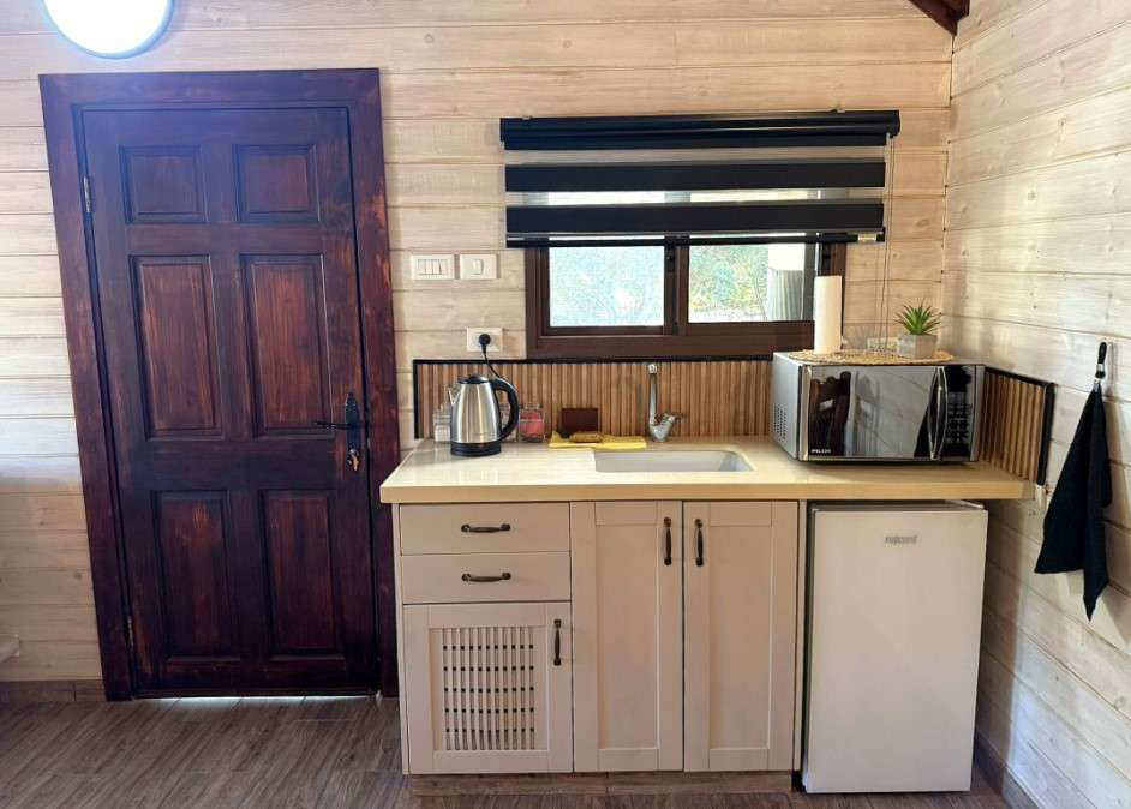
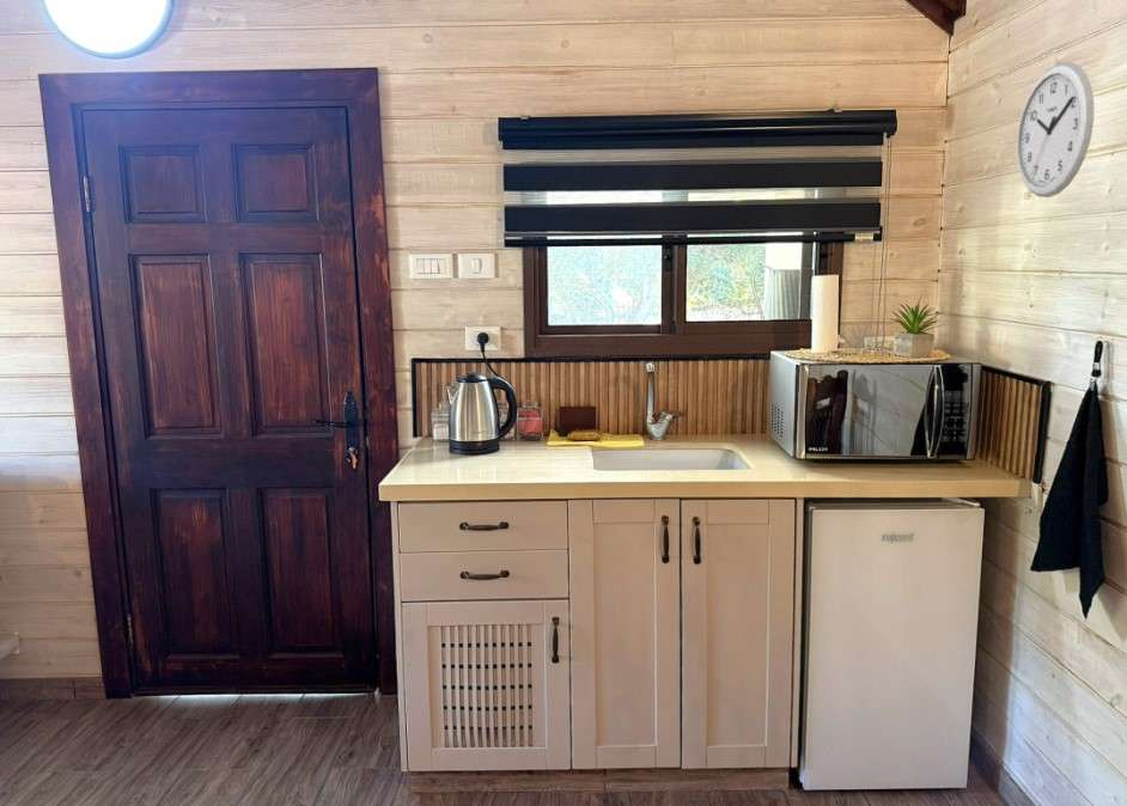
+ wall clock [1016,61,1095,199]
